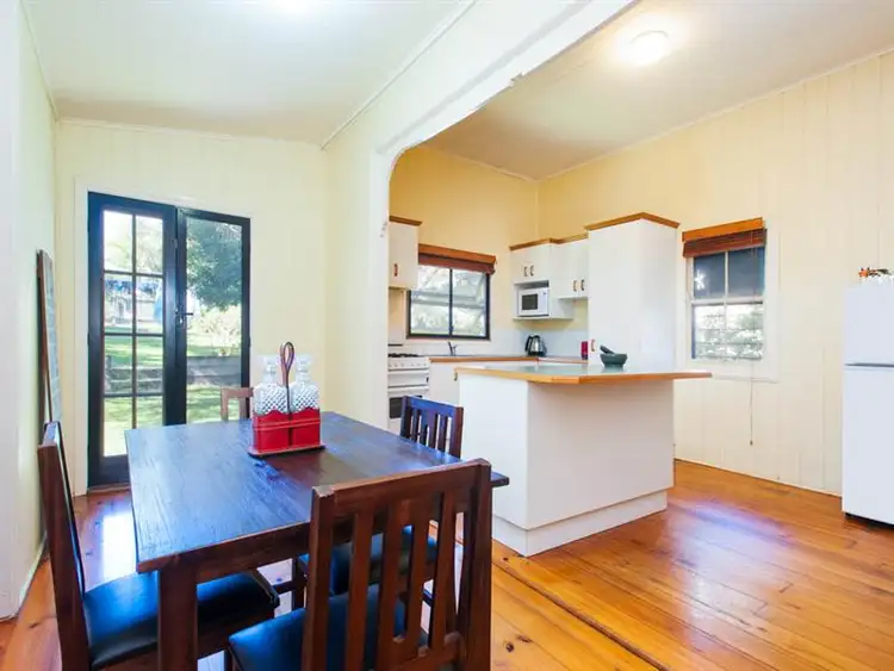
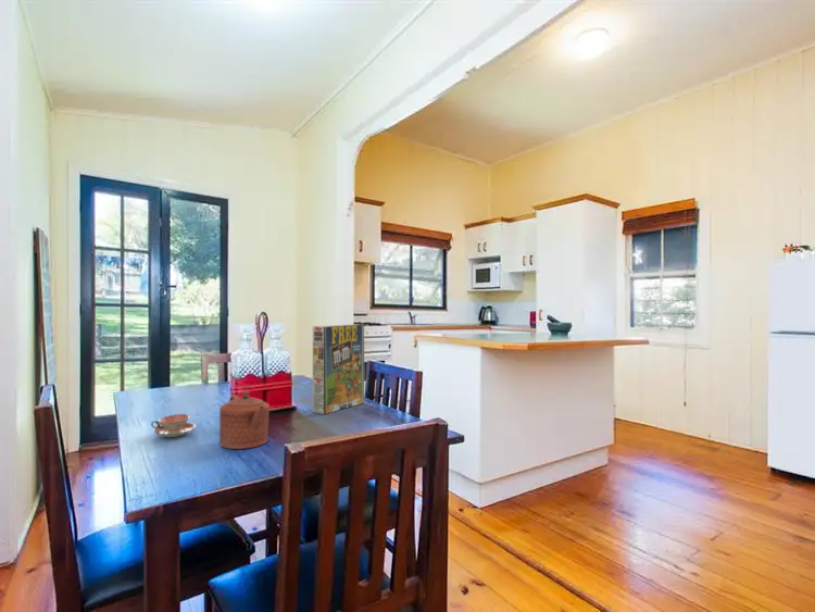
+ teacup [150,413,197,438]
+ cereal box [312,323,365,415]
+ teapot [218,389,271,450]
